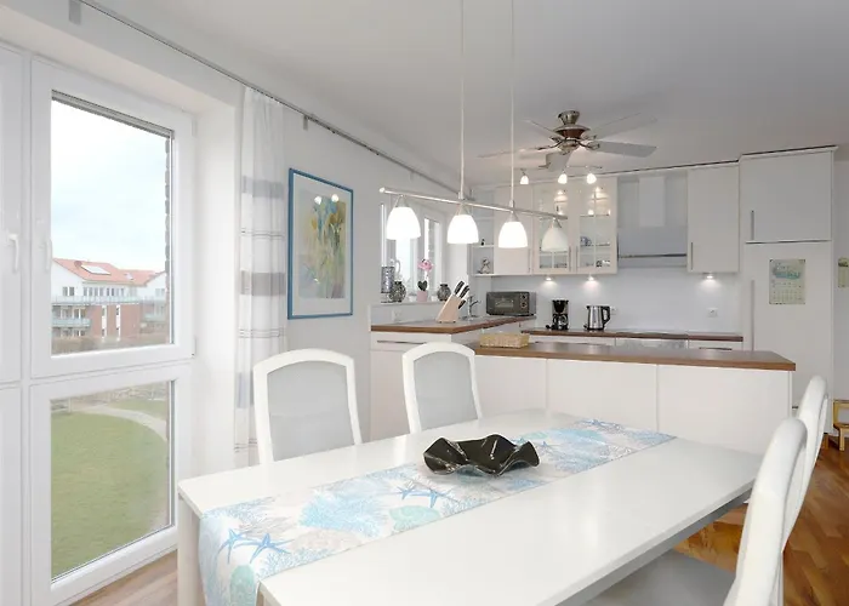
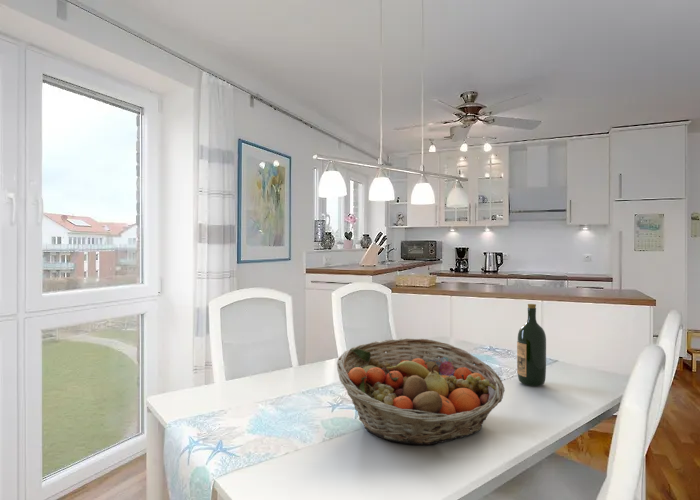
+ wine bottle [516,303,547,387]
+ fruit basket [336,337,506,446]
